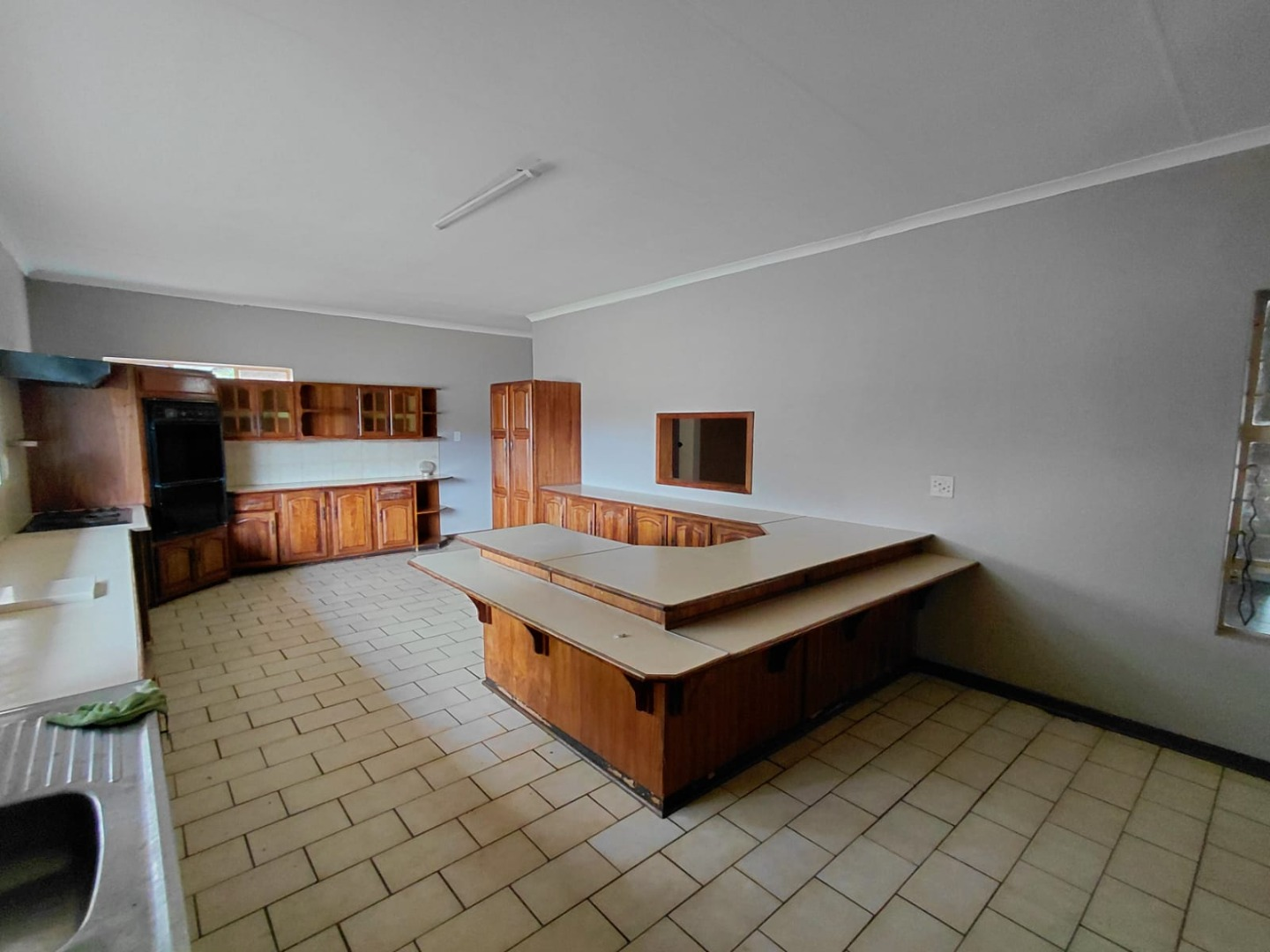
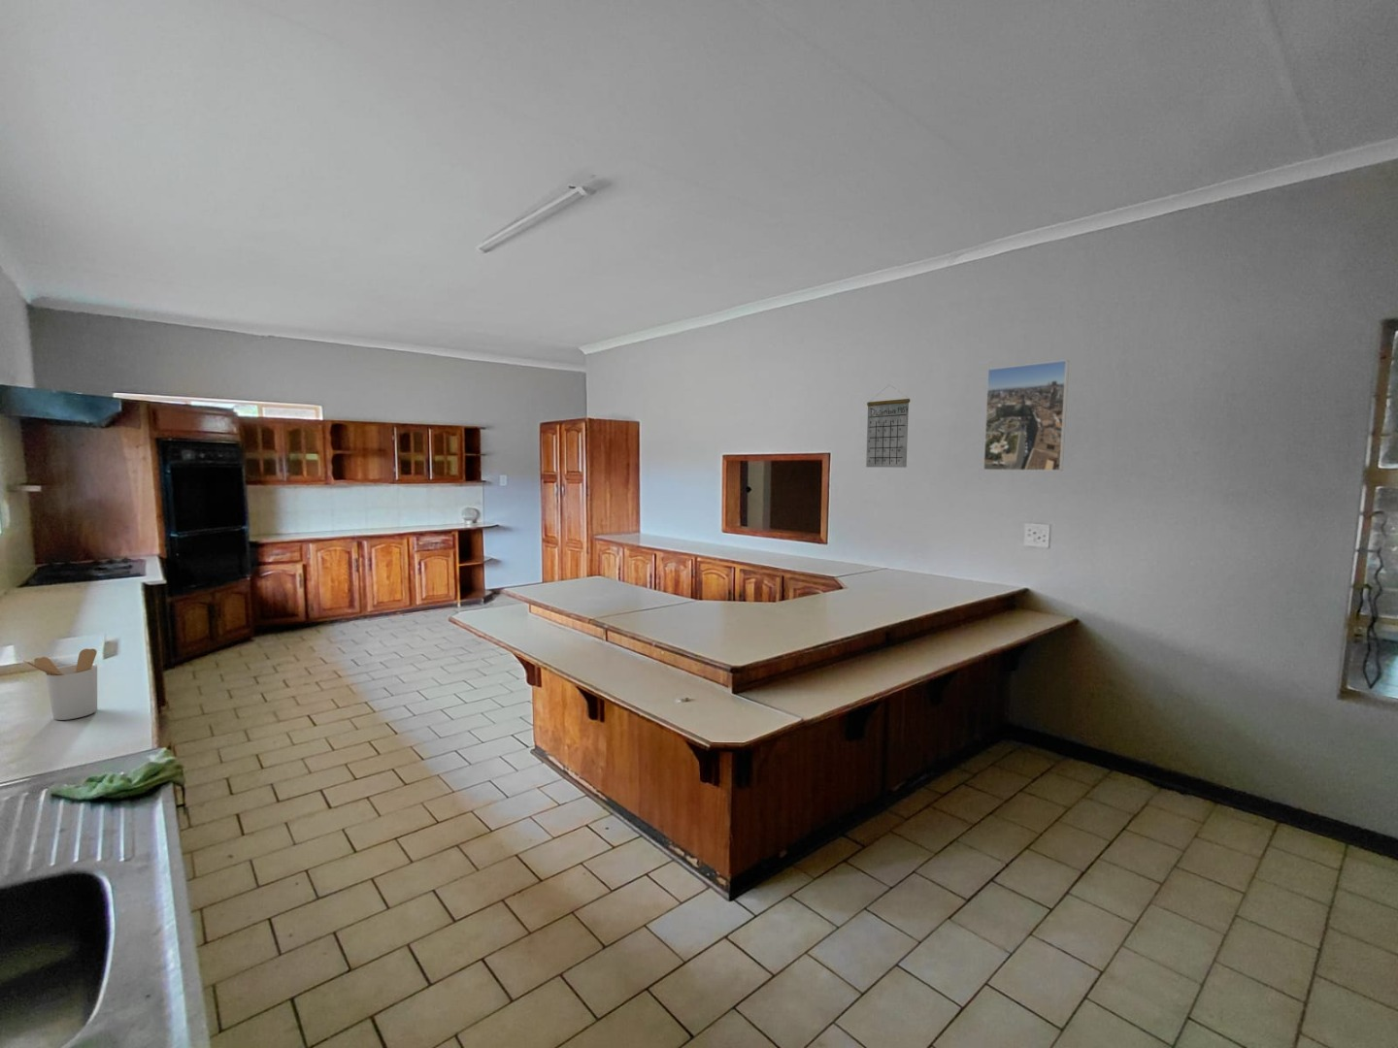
+ utensil holder [22,648,98,721]
+ calendar [865,384,910,469]
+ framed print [983,359,1070,471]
